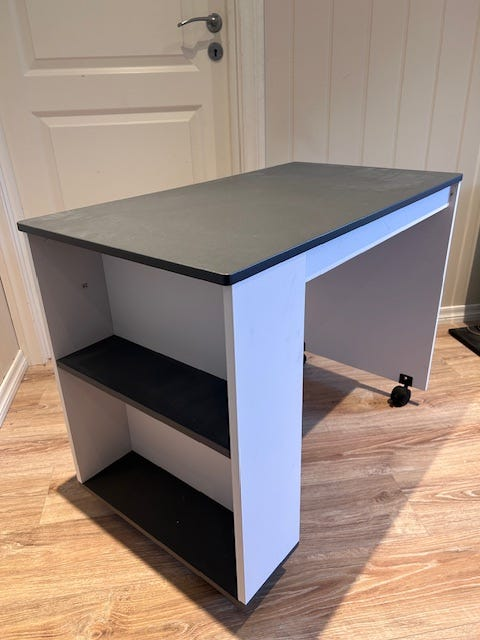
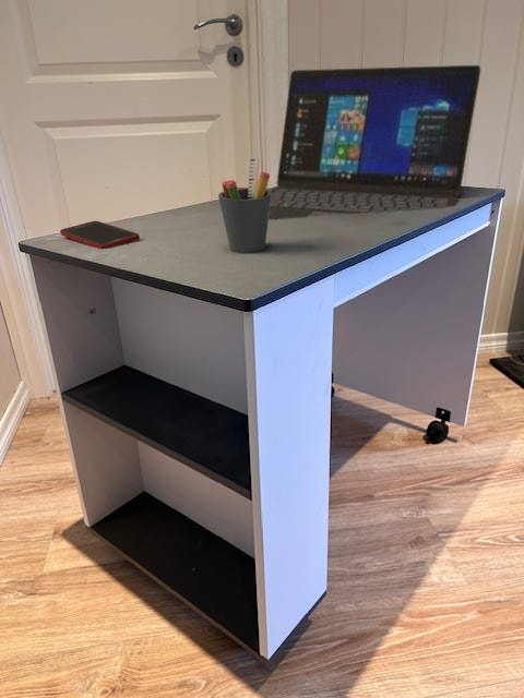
+ pen holder [217,156,272,254]
+ laptop [269,64,481,220]
+ cell phone [59,220,141,250]
